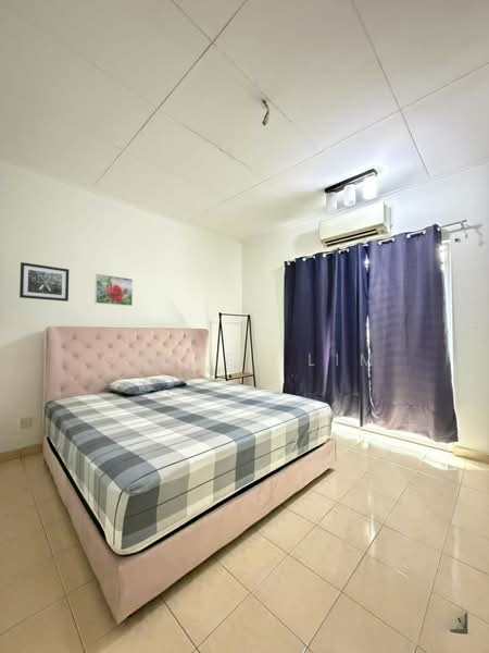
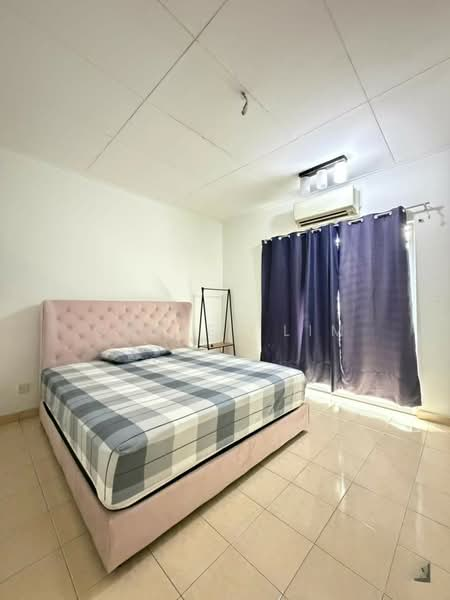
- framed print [95,273,134,307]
- wall art [18,261,70,303]
